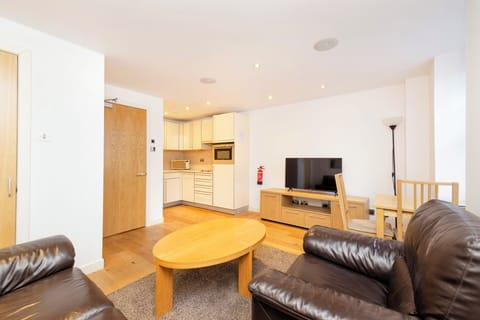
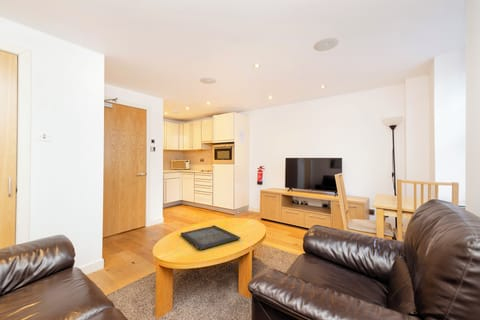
+ serving tray [180,224,241,251]
